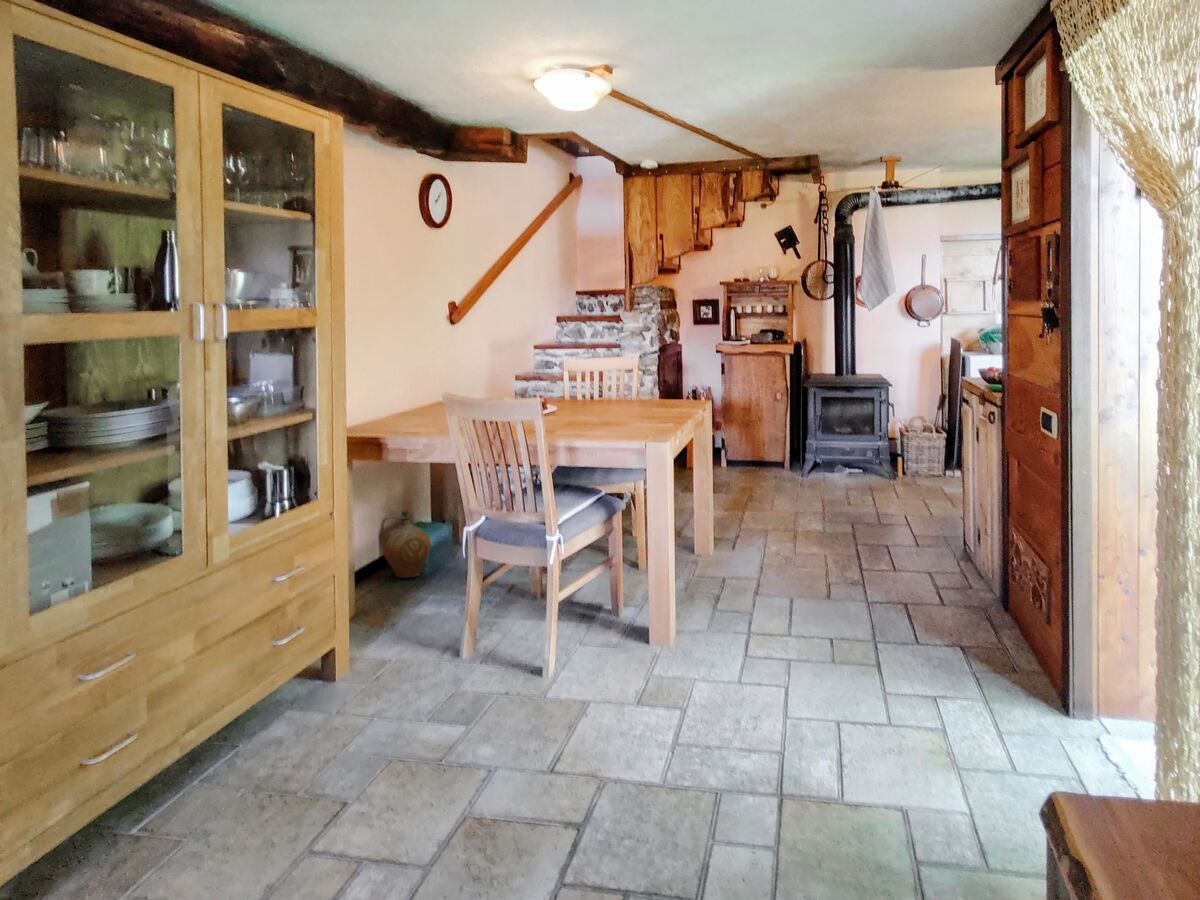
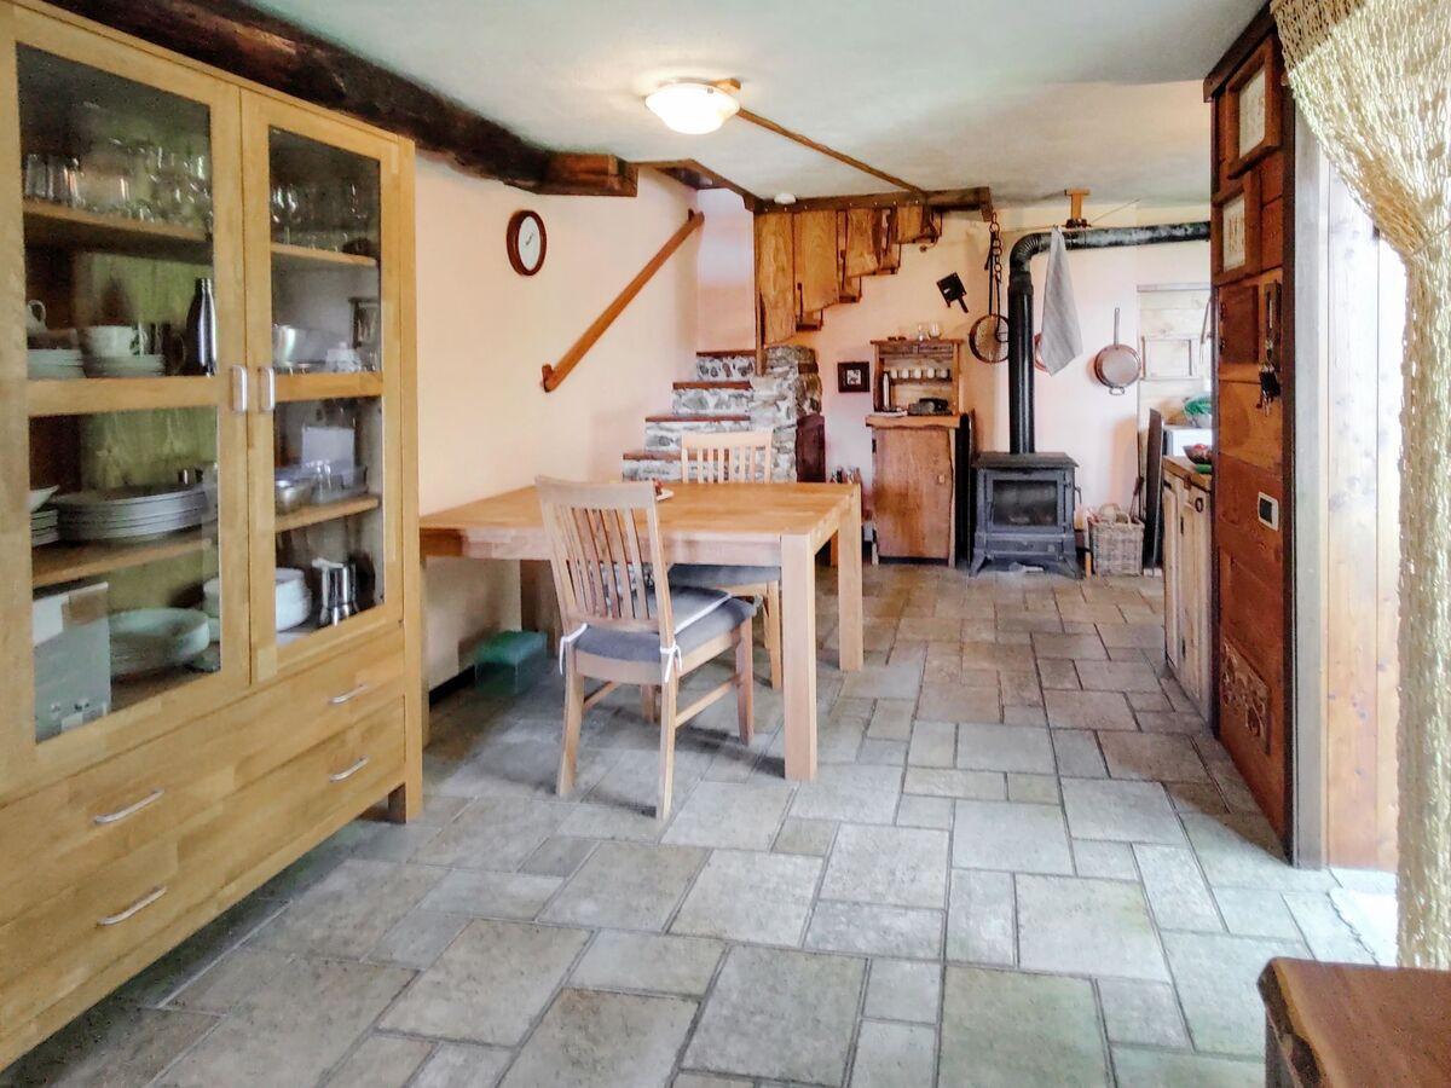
- ceramic jug [380,509,432,579]
